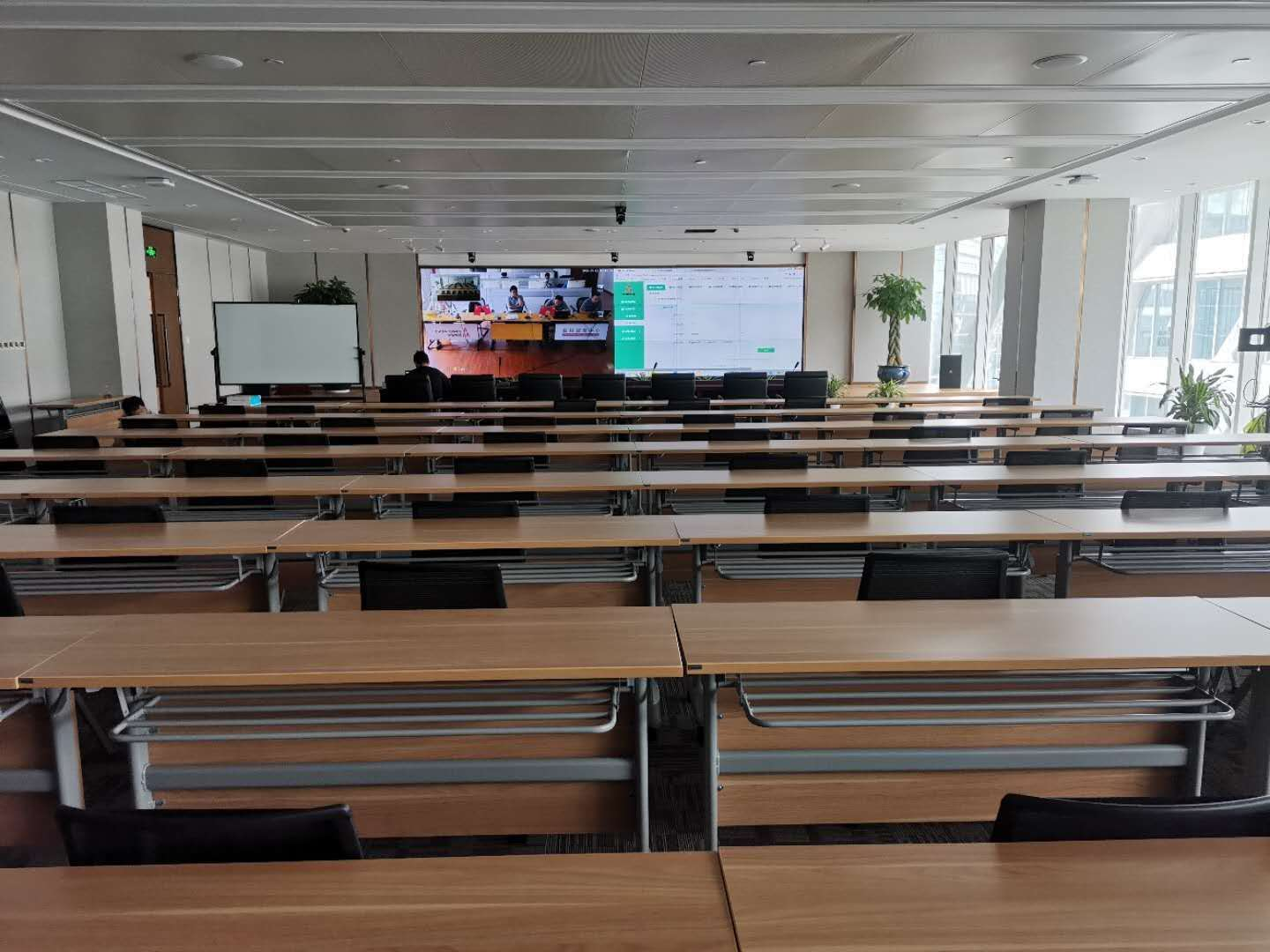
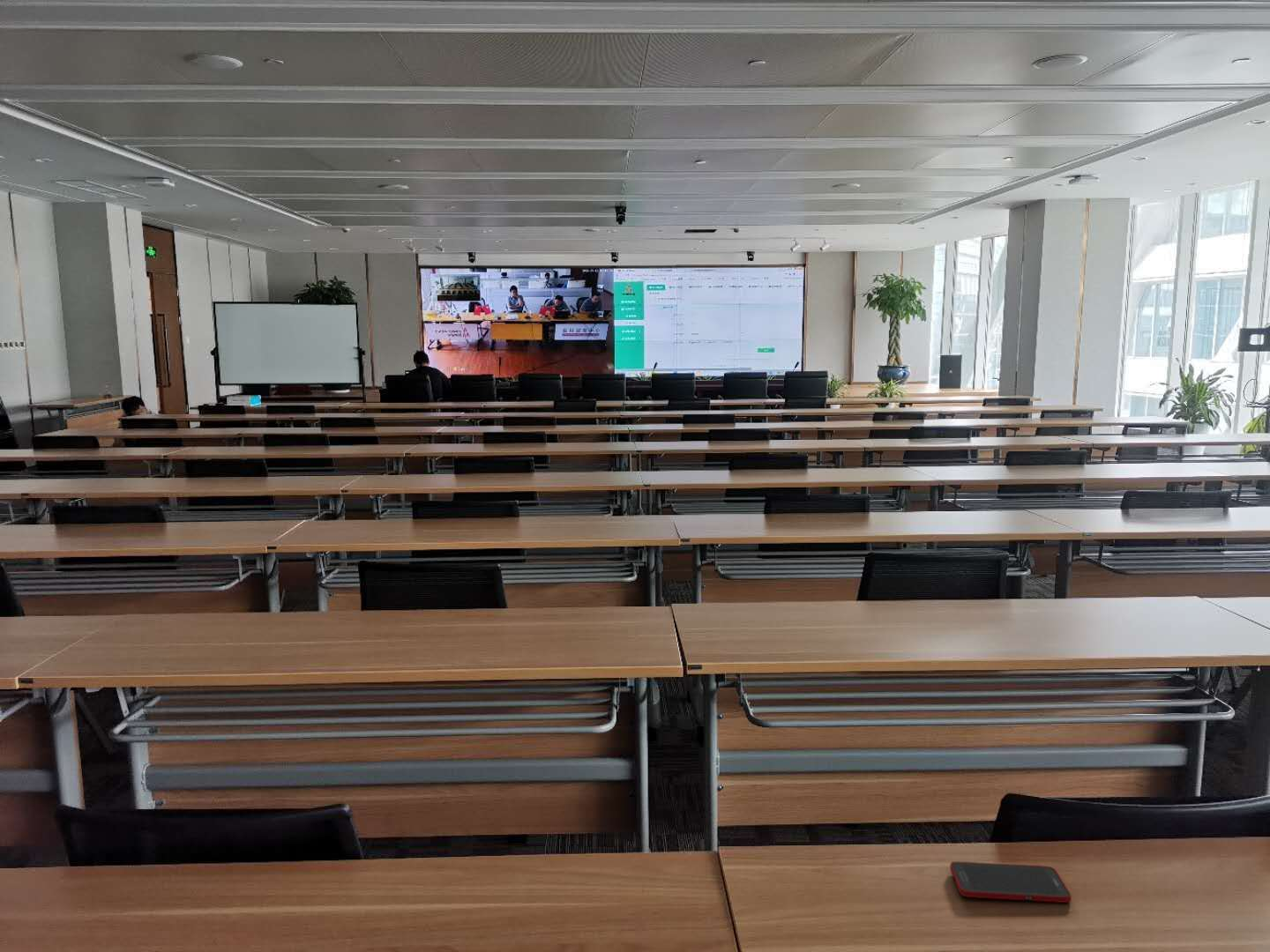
+ cell phone [949,861,1072,904]
